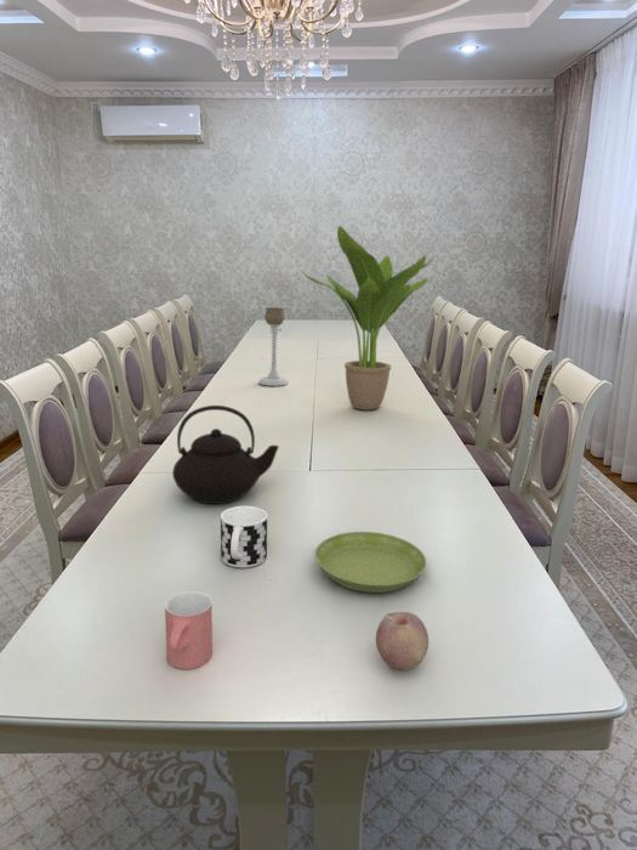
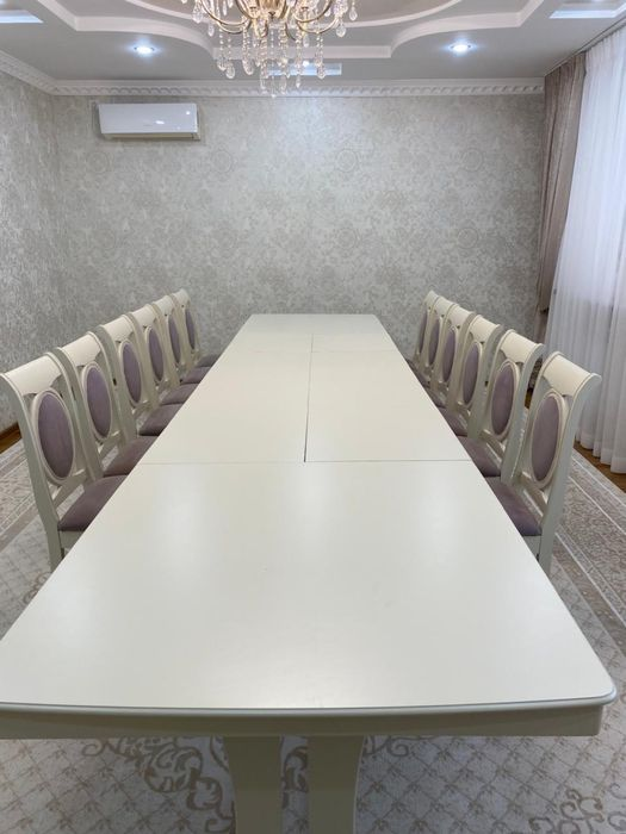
- potted plant [301,225,436,412]
- teapot [171,404,280,505]
- saucer [314,531,427,594]
- fruit [375,611,430,670]
- candle holder [257,306,290,387]
- cup [164,590,214,670]
- cup [220,505,268,568]
